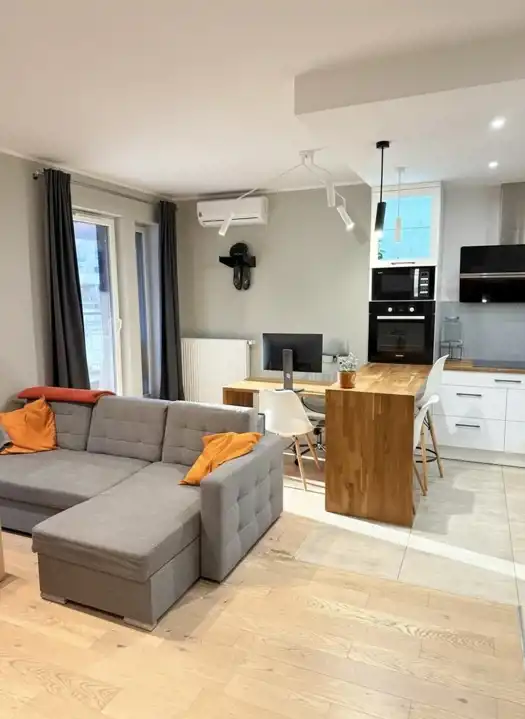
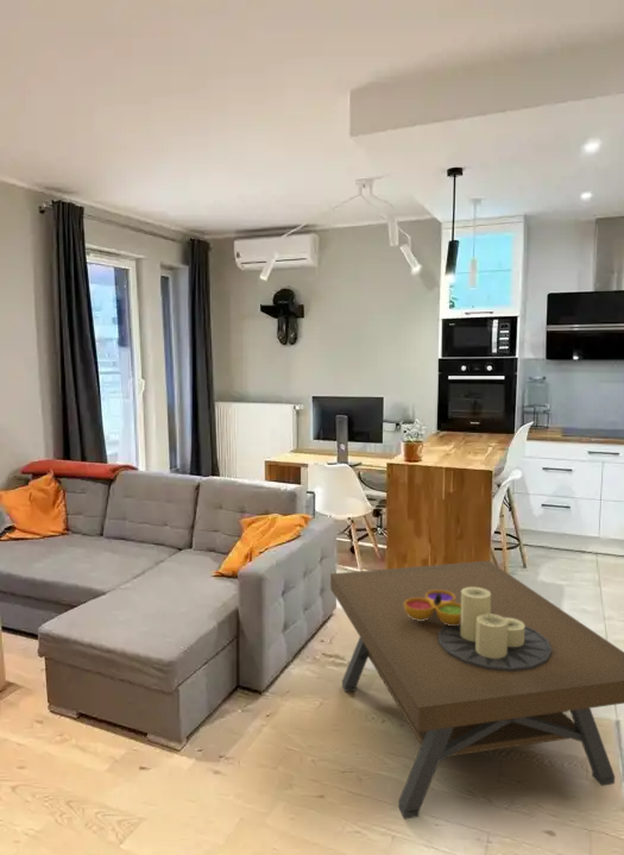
+ decorative bowl [404,590,461,625]
+ coffee table [329,560,624,821]
